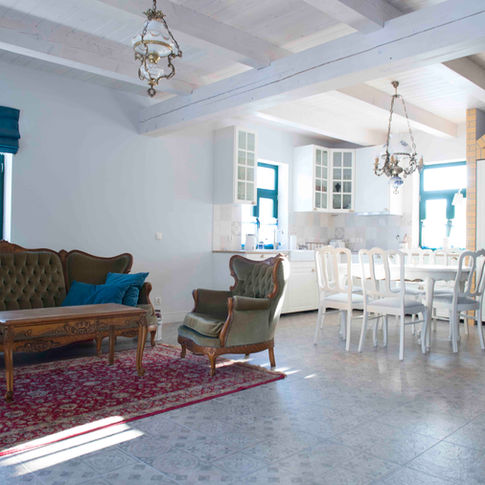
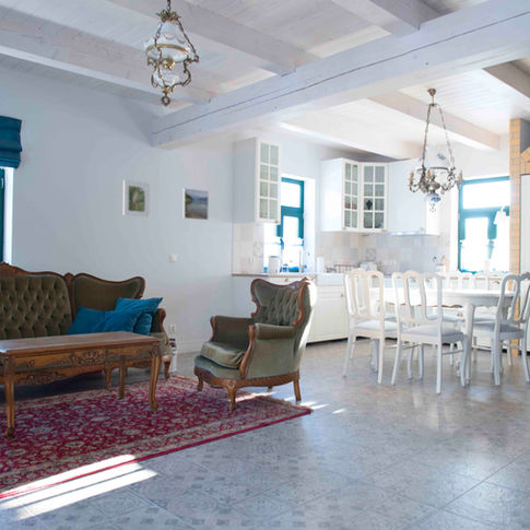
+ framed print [122,179,151,219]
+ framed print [181,187,210,221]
